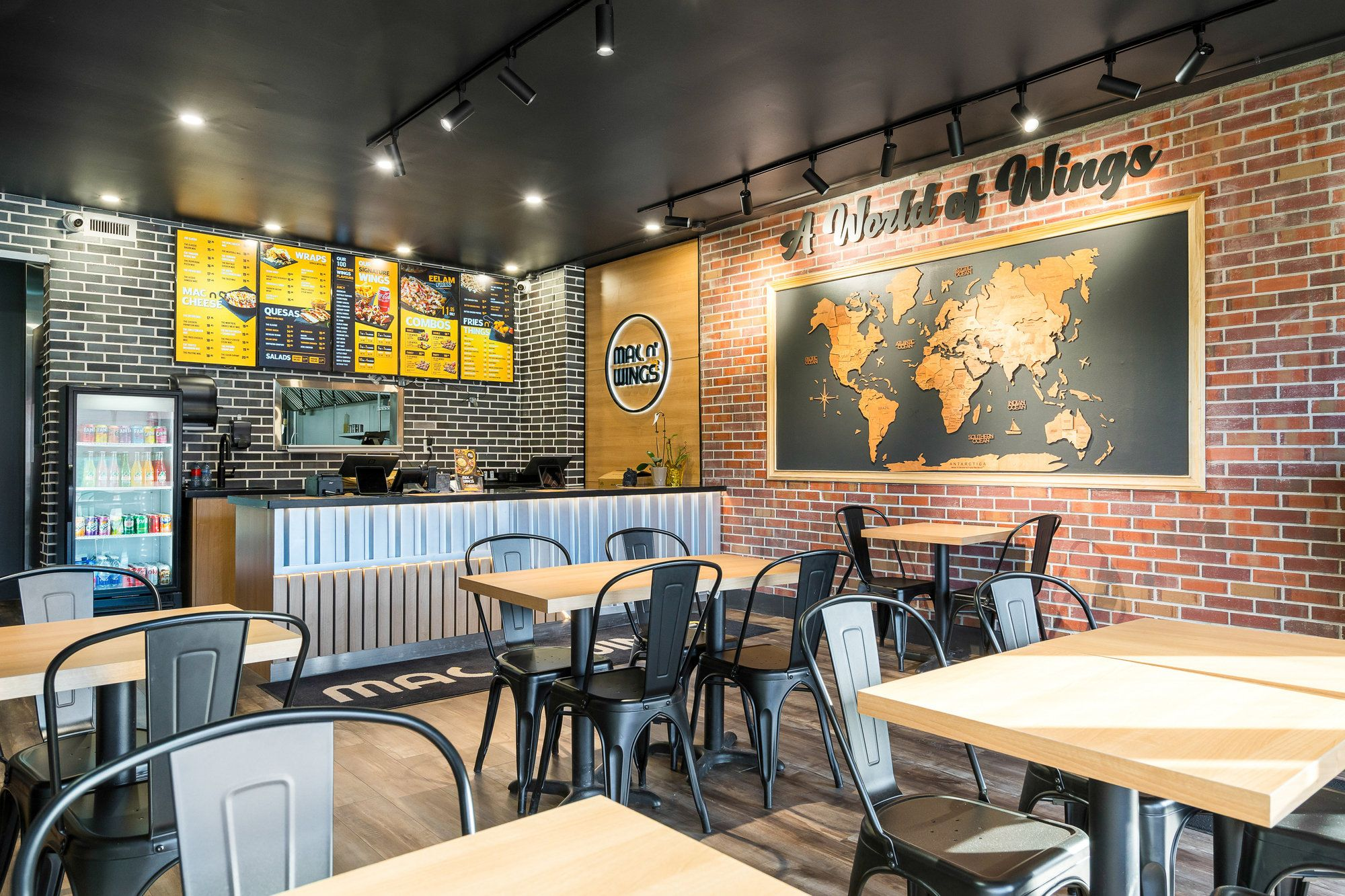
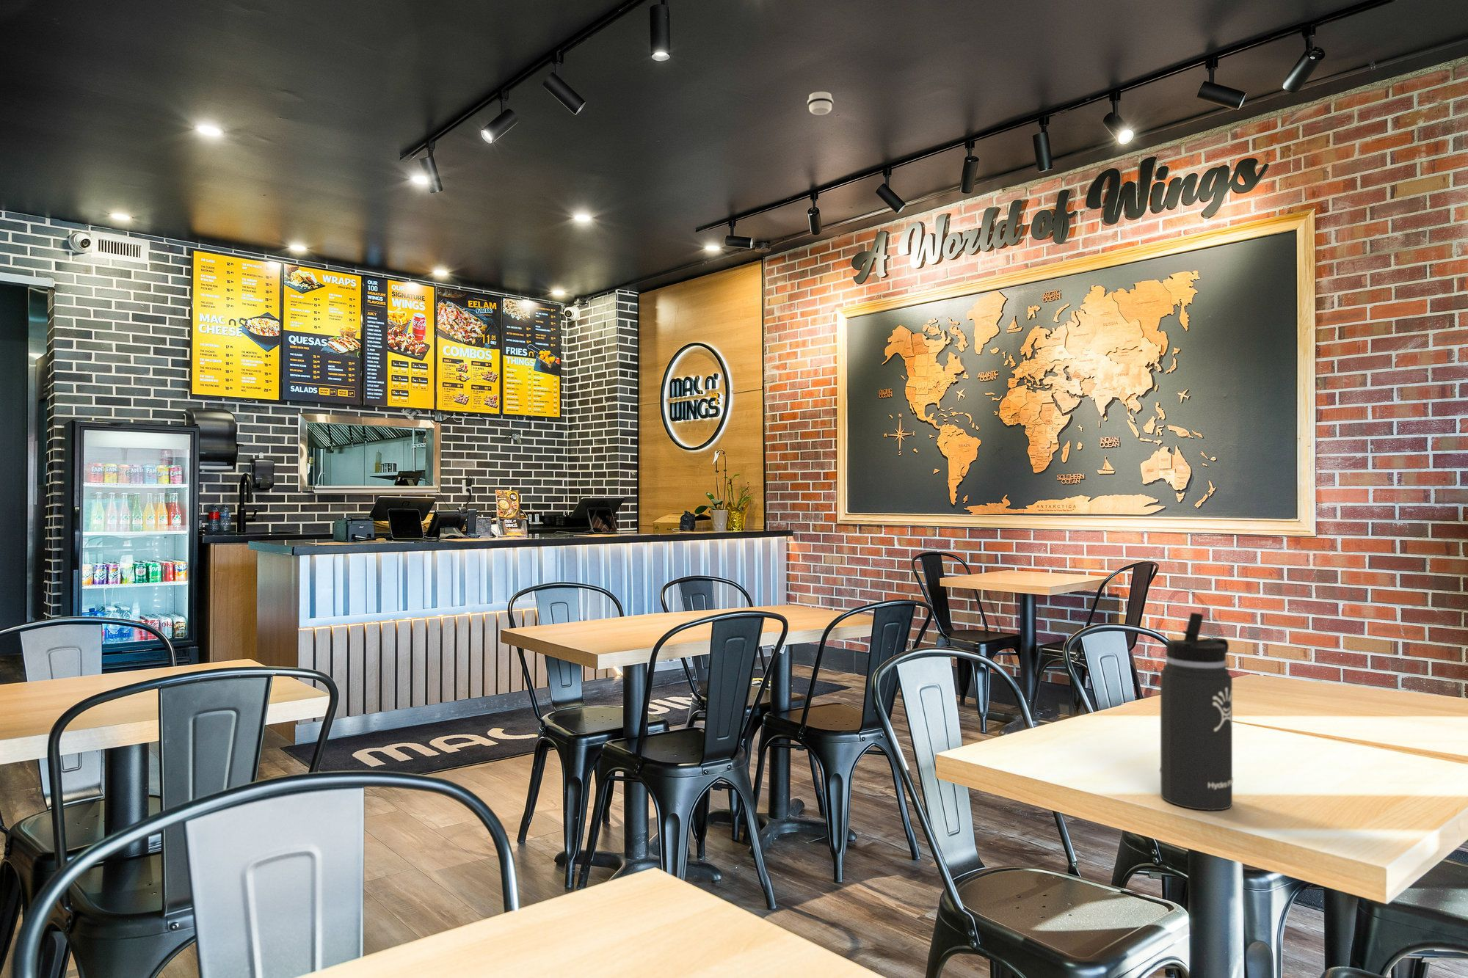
+ thermos bottle [1159,612,1233,811]
+ smoke detector [807,91,834,116]
